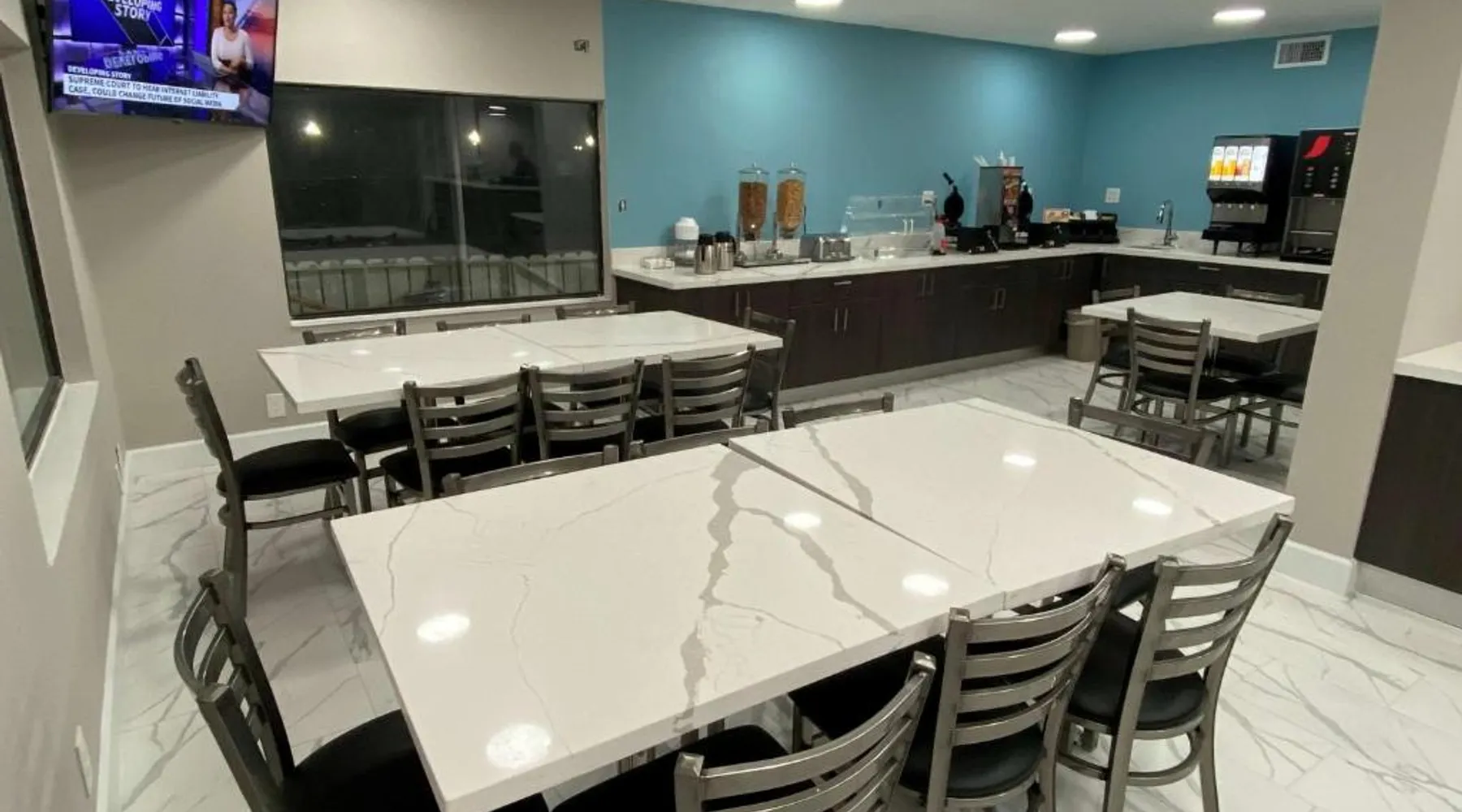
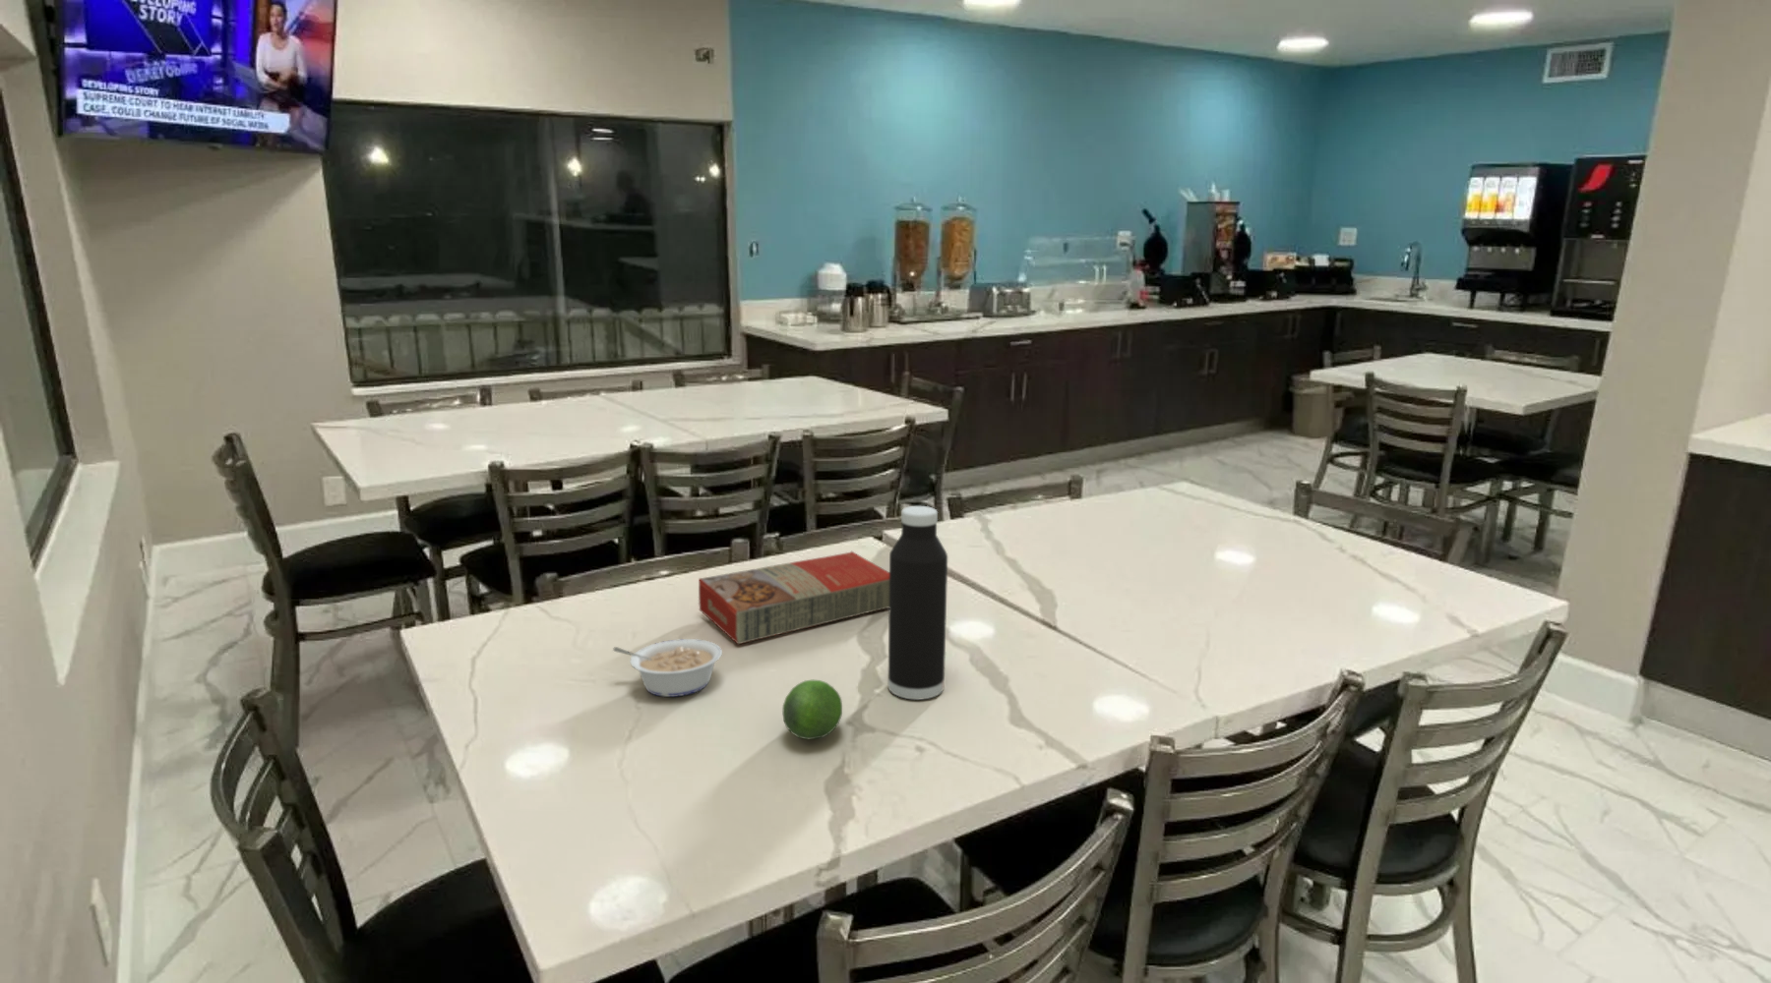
+ macaroni box [698,551,889,645]
+ water bottle [888,505,948,701]
+ fruit [781,679,843,740]
+ legume [612,638,723,699]
